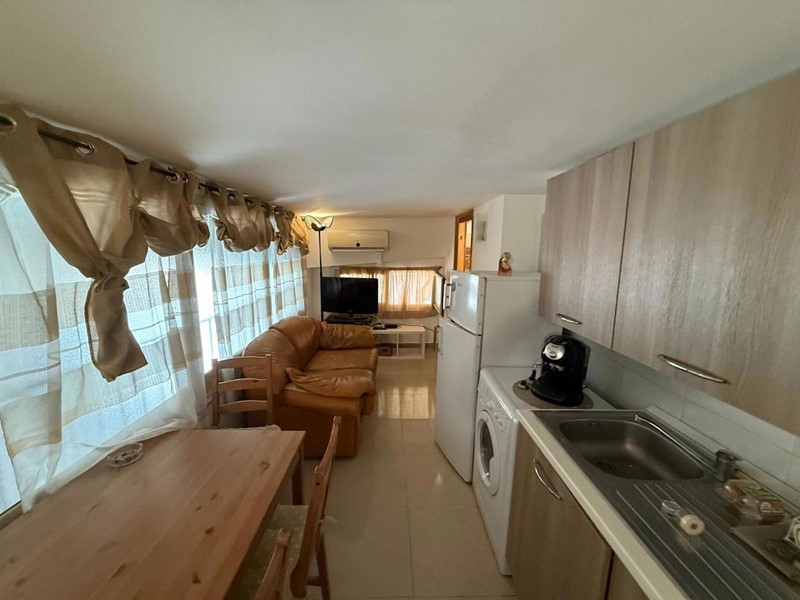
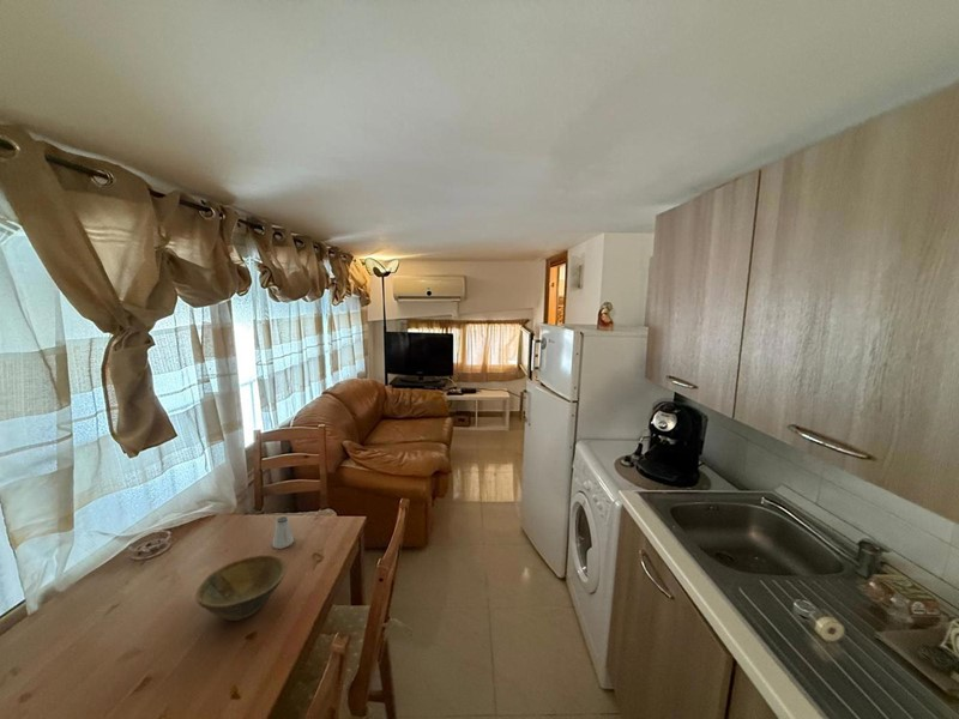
+ bowl [195,554,287,622]
+ saltshaker [272,515,295,550]
